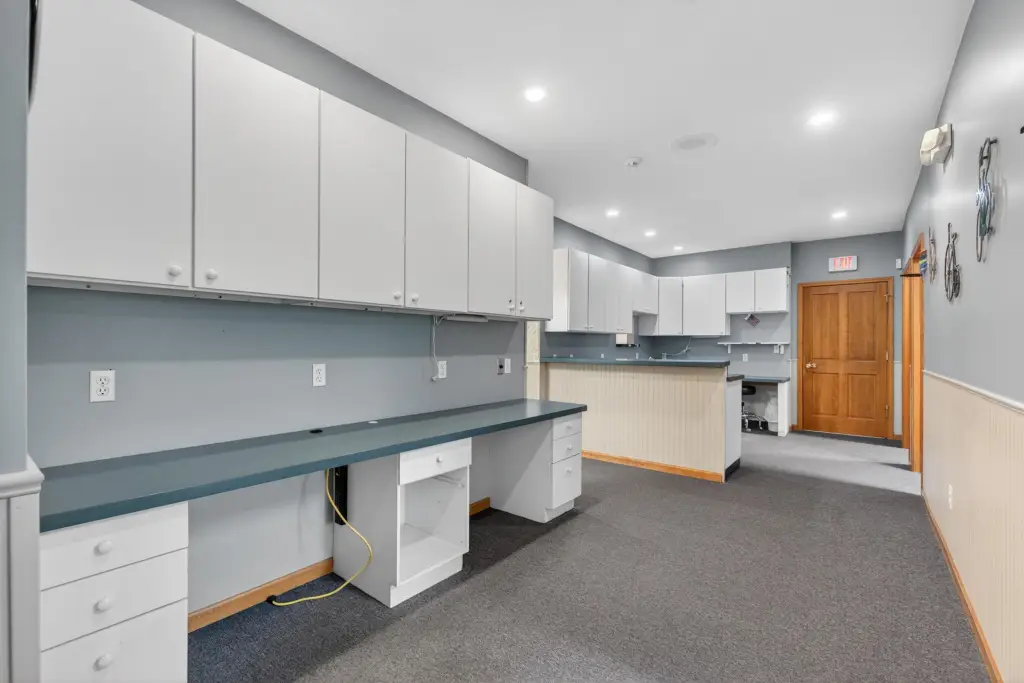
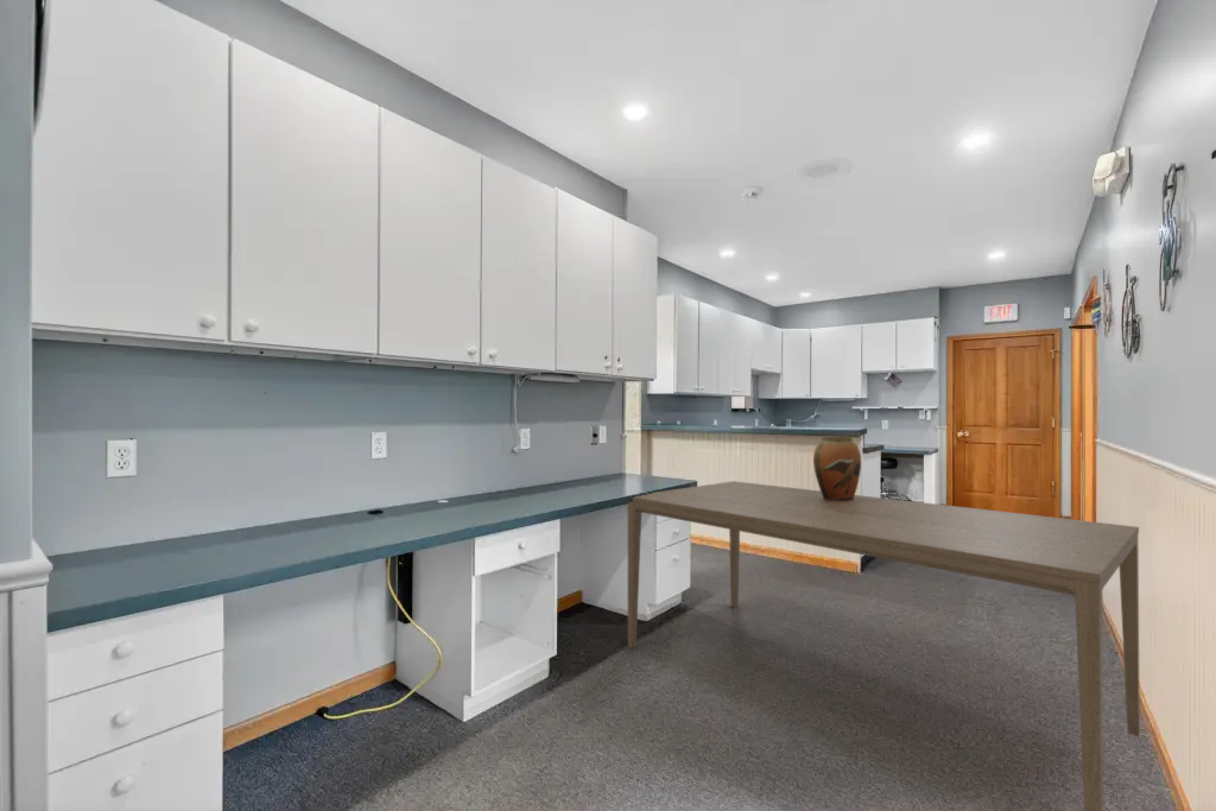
+ dining table [627,480,1141,811]
+ vase [812,436,862,500]
